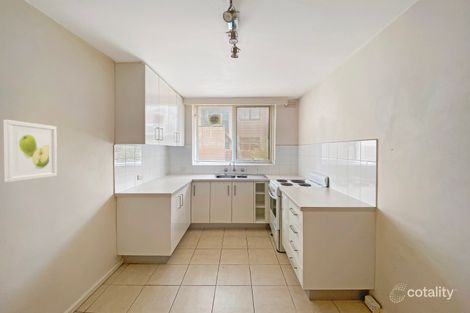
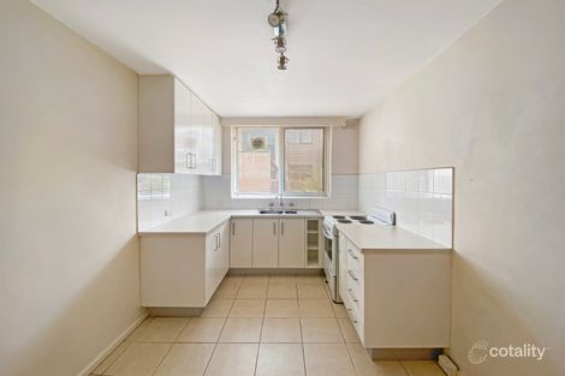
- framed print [3,119,58,183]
